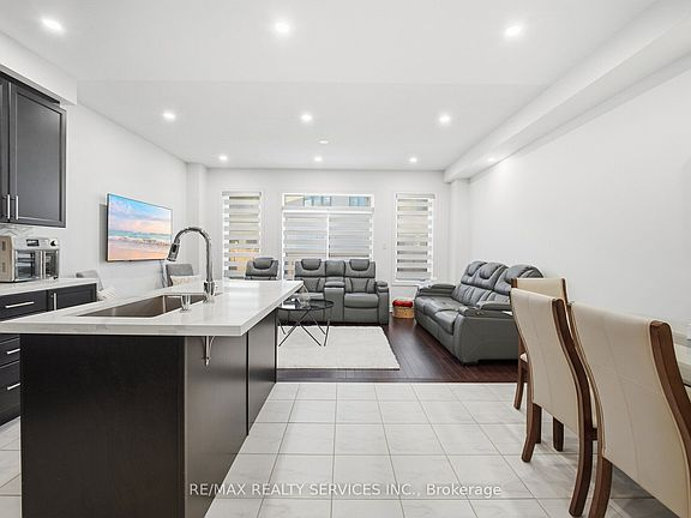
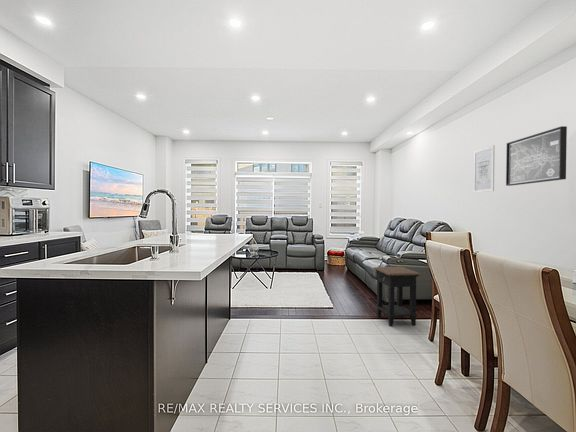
+ wall art [505,125,568,187]
+ side table [372,266,422,327]
+ wall art [472,144,496,194]
